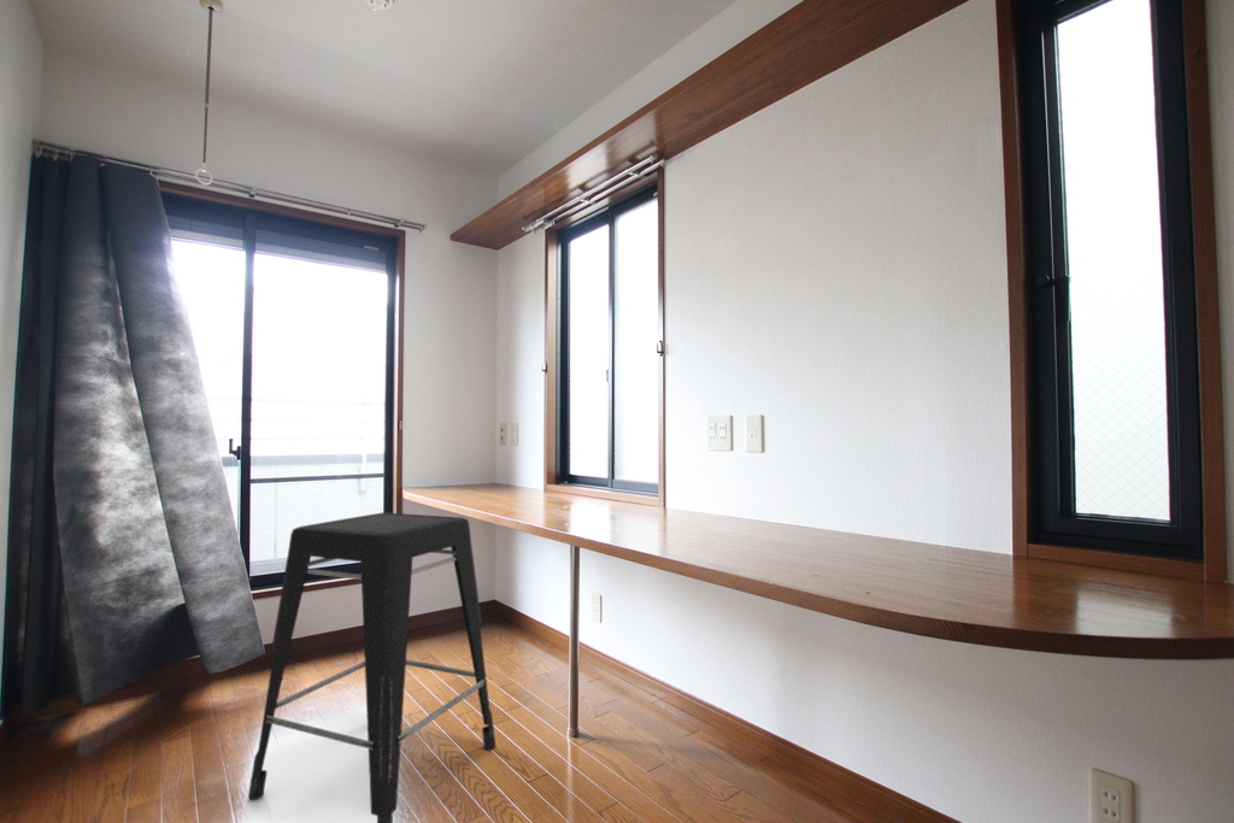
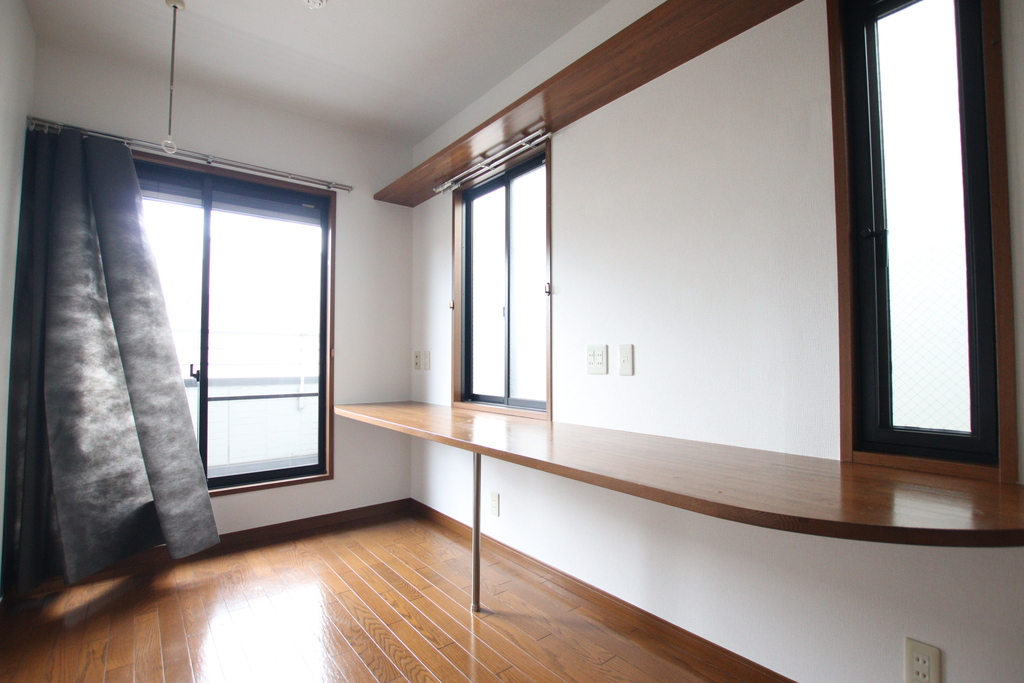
- stool [247,511,496,823]
